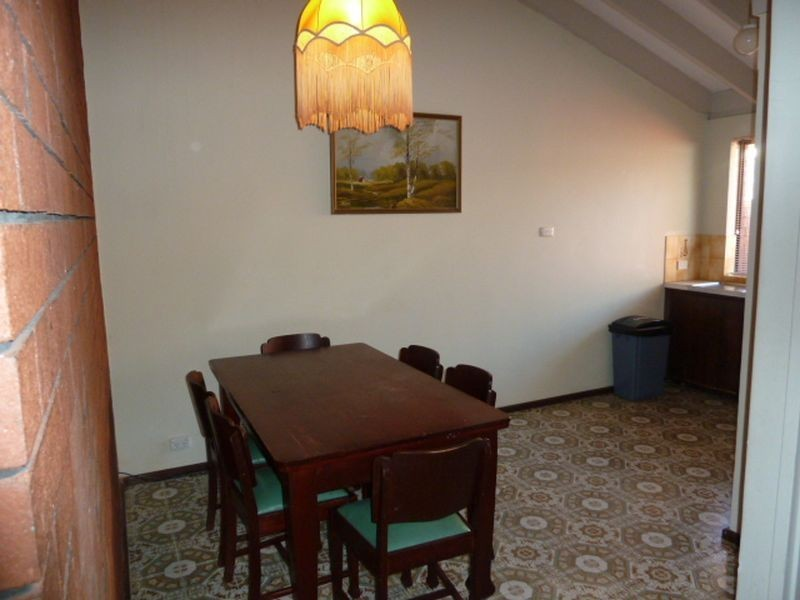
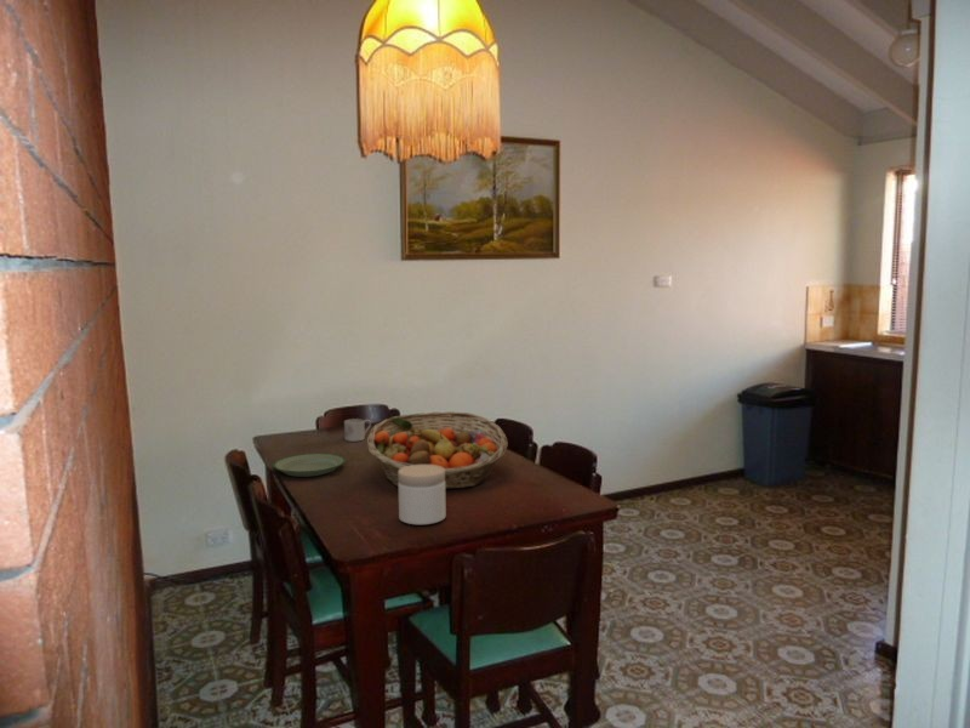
+ fruit basket [366,410,509,490]
+ mug [343,417,372,443]
+ plate [272,451,347,478]
+ jar [398,465,447,525]
